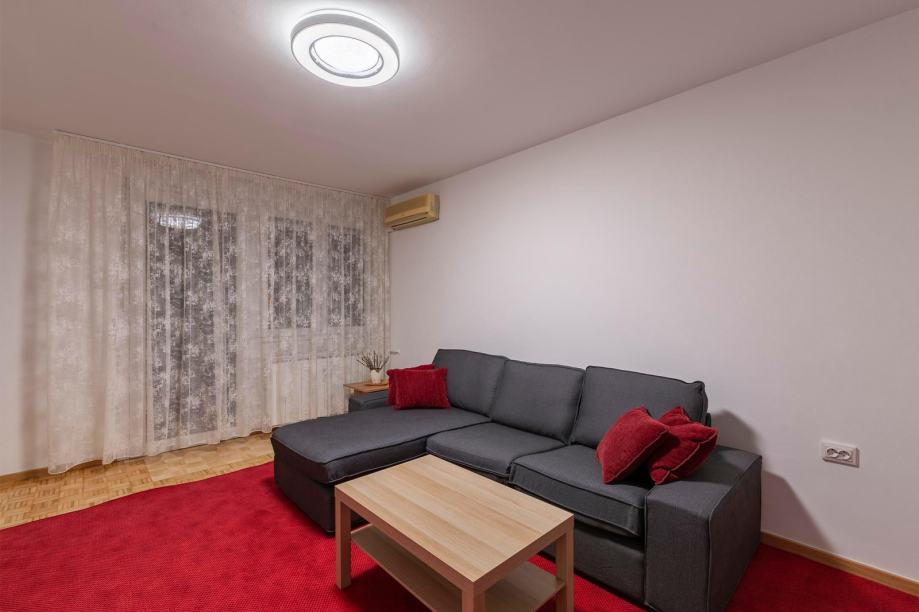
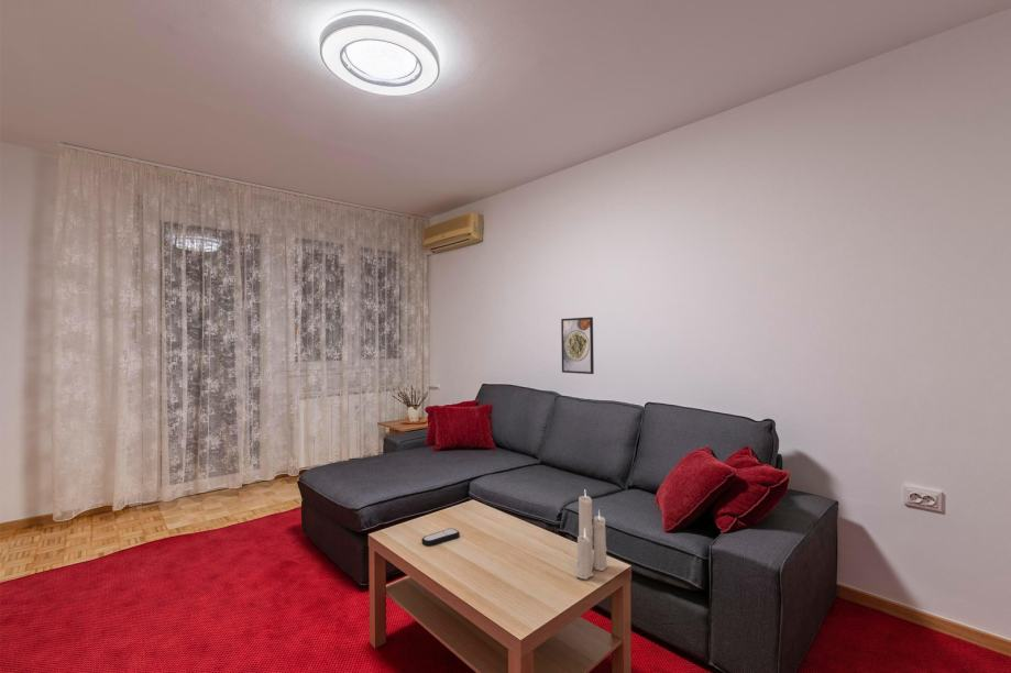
+ remote control [420,527,461,547]
+ candle [575,490,609,581]
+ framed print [560,316,595,375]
